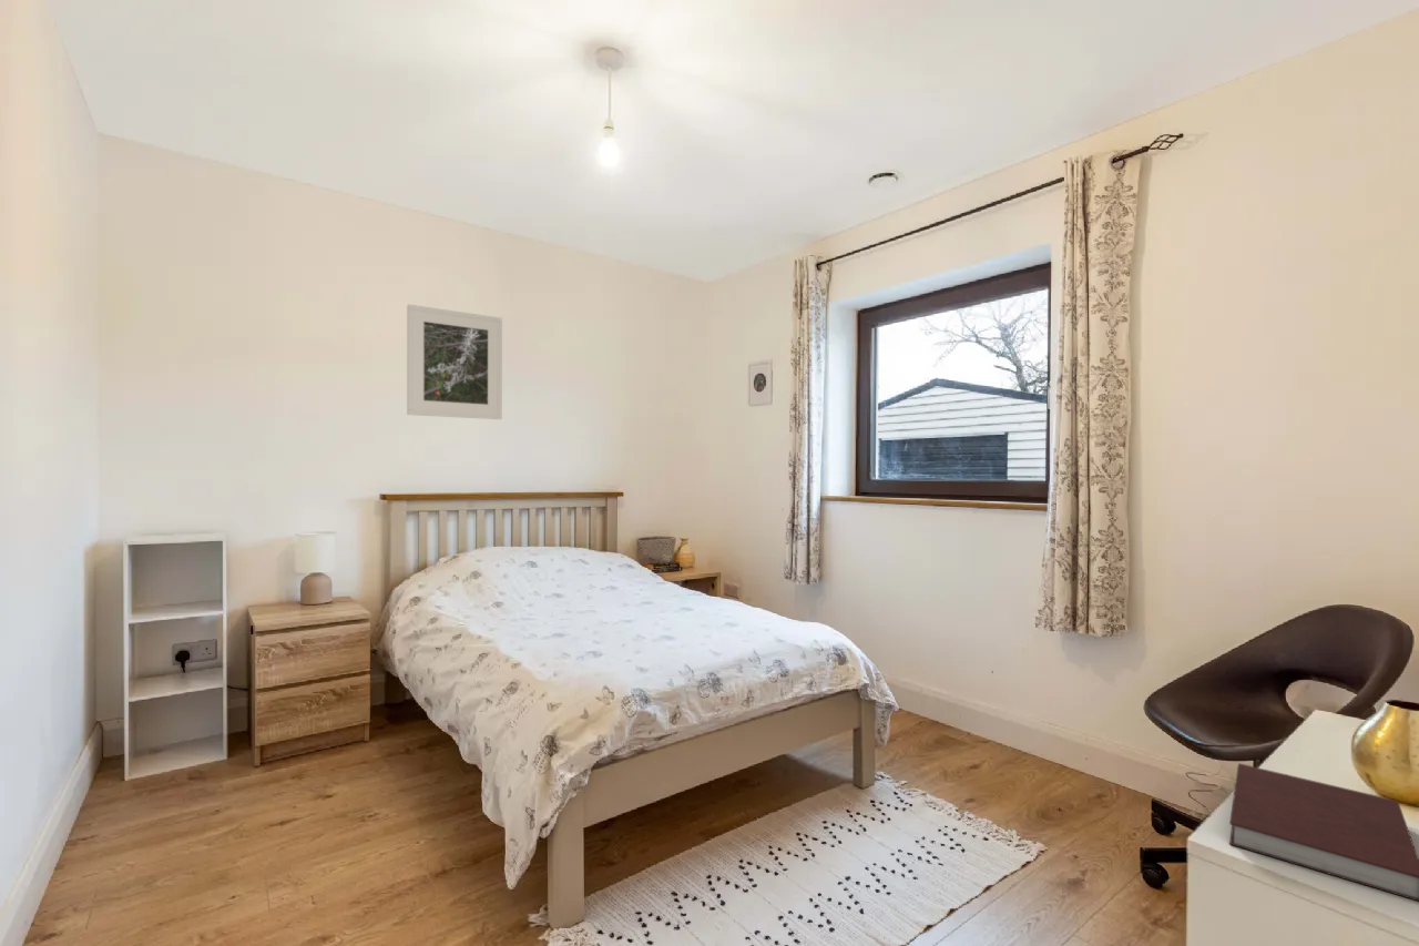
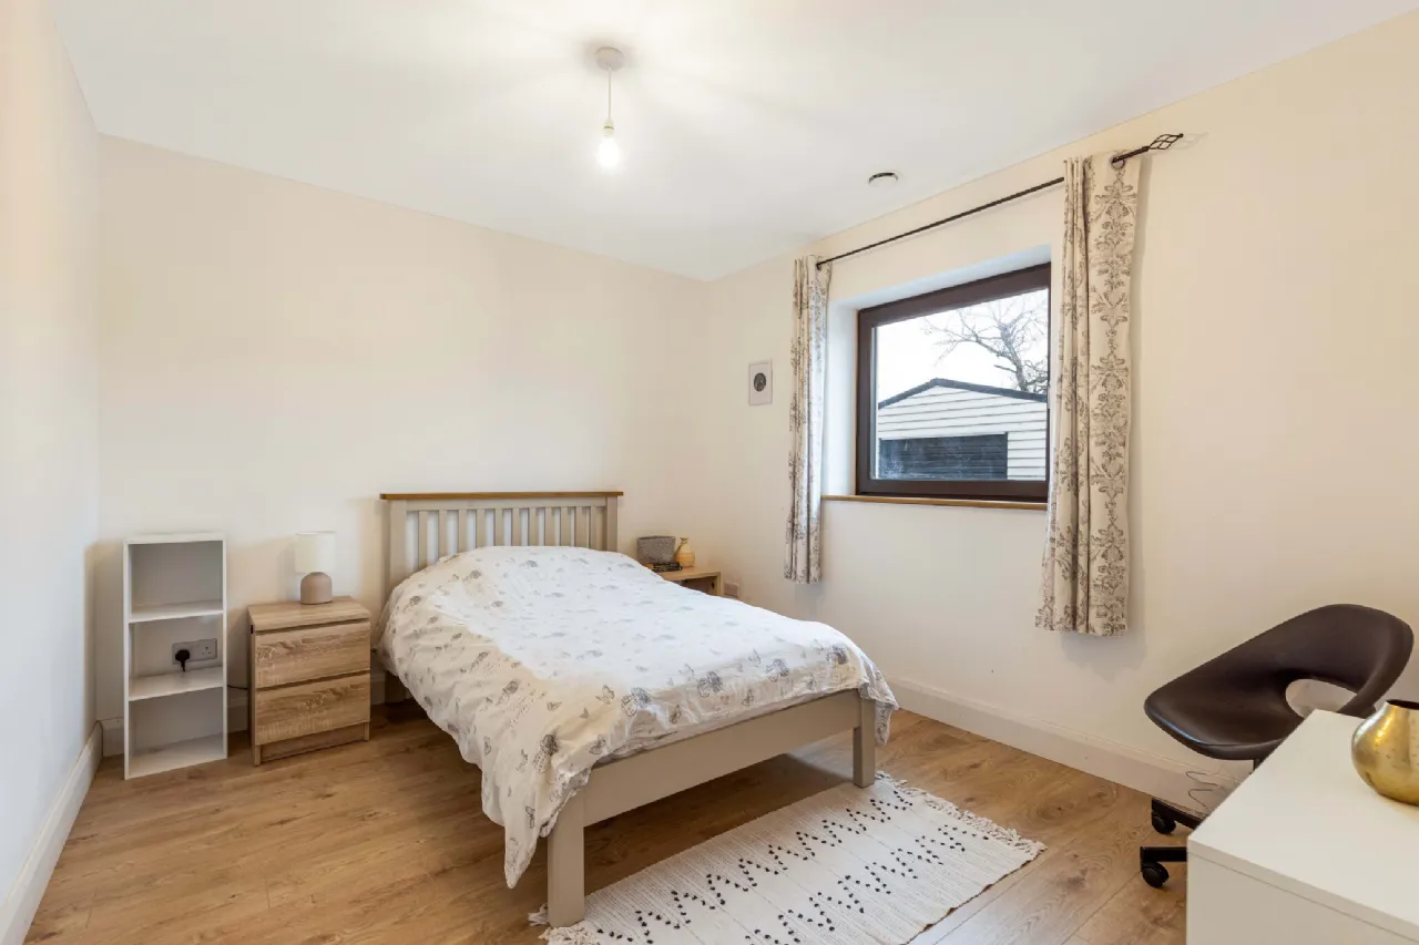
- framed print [406,304,503,420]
- notebook [1228,762,1419,903]
